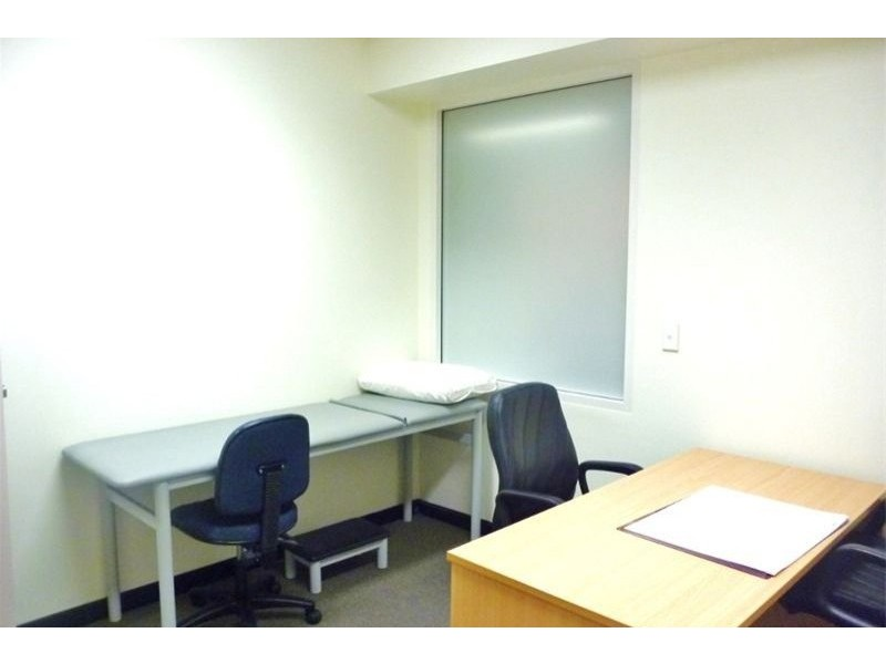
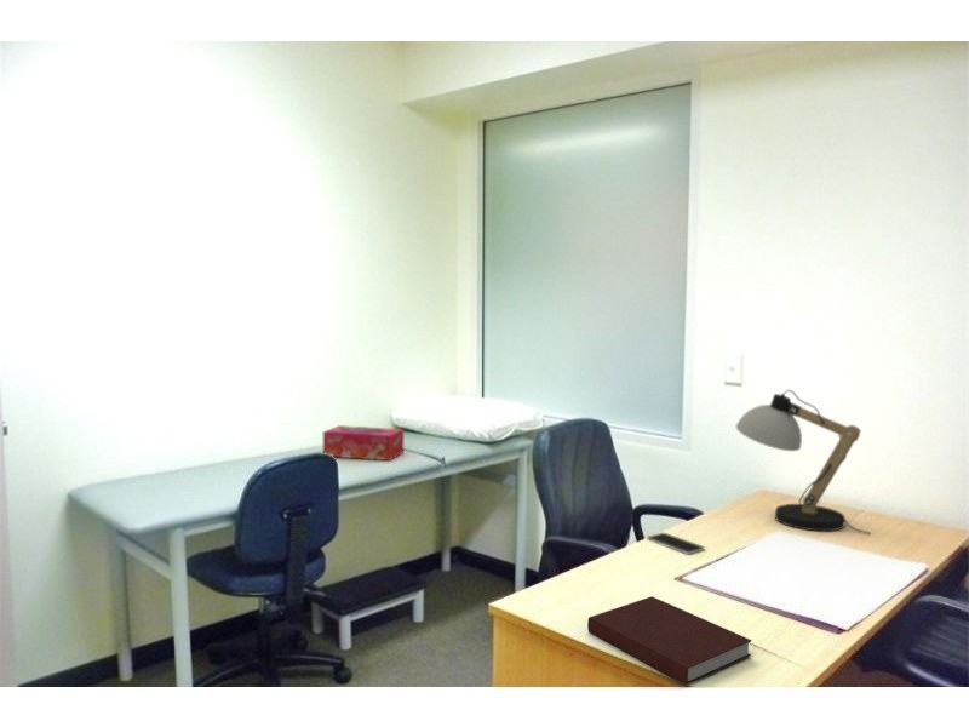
+ notebook [586,595,753,686]
+ desk lamp [735,389,871,536]
+ smartphone [646,532,706,556]
+ tissue box [322,424,405,462]
